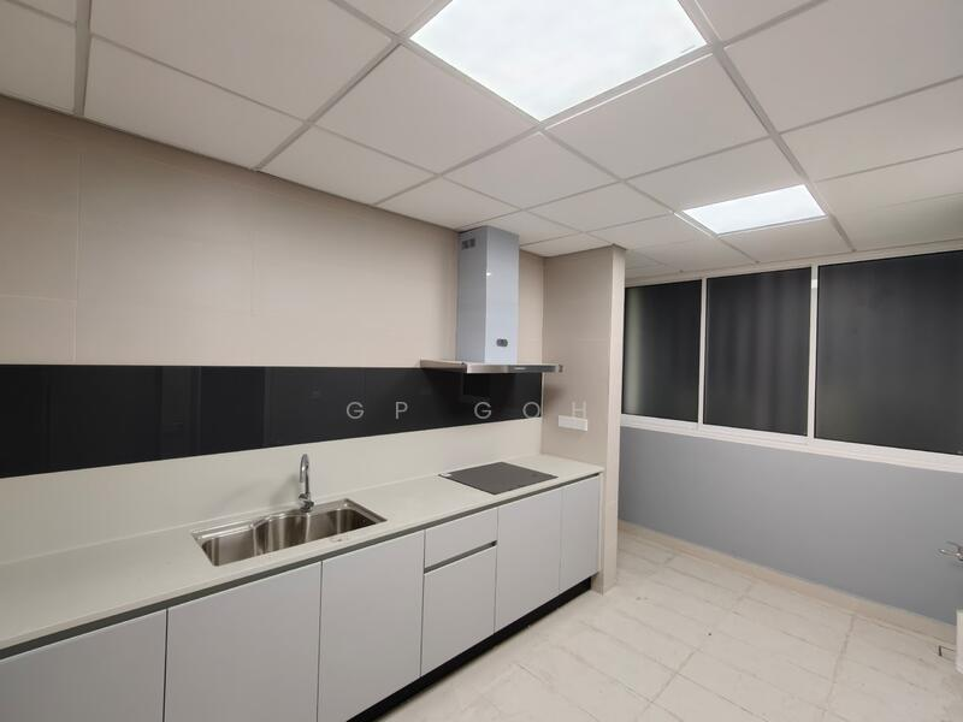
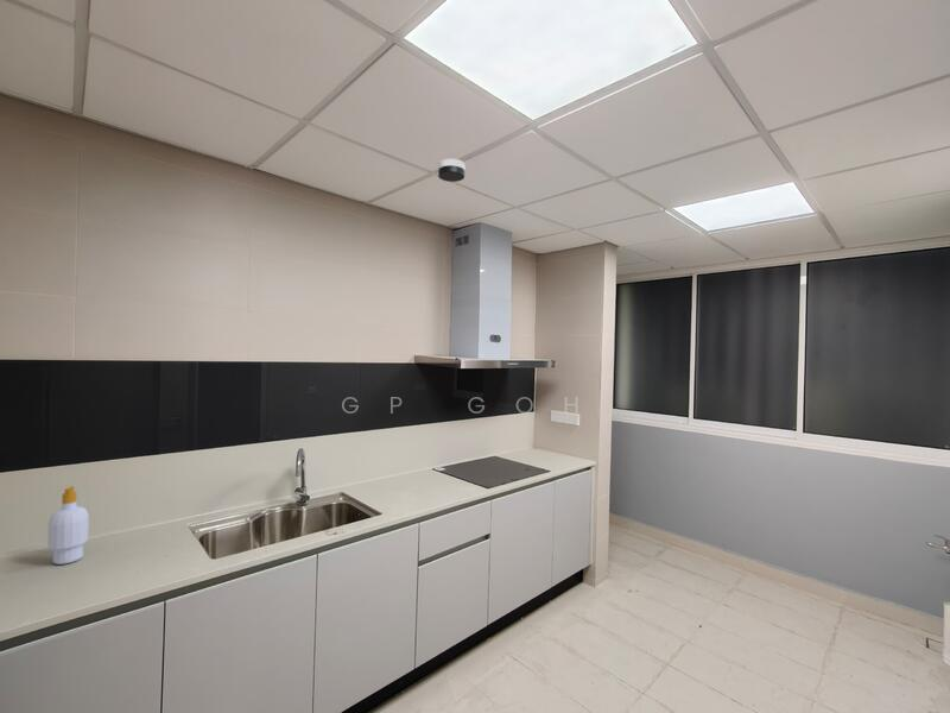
+ smoke detector [437,158,466,183]
+ soap bottle [46,485,90,566]
